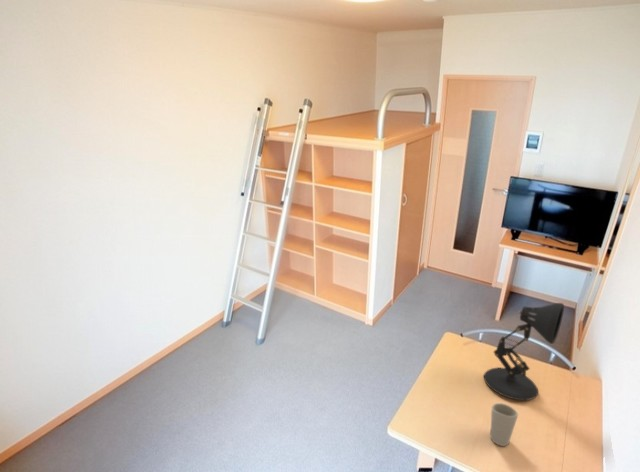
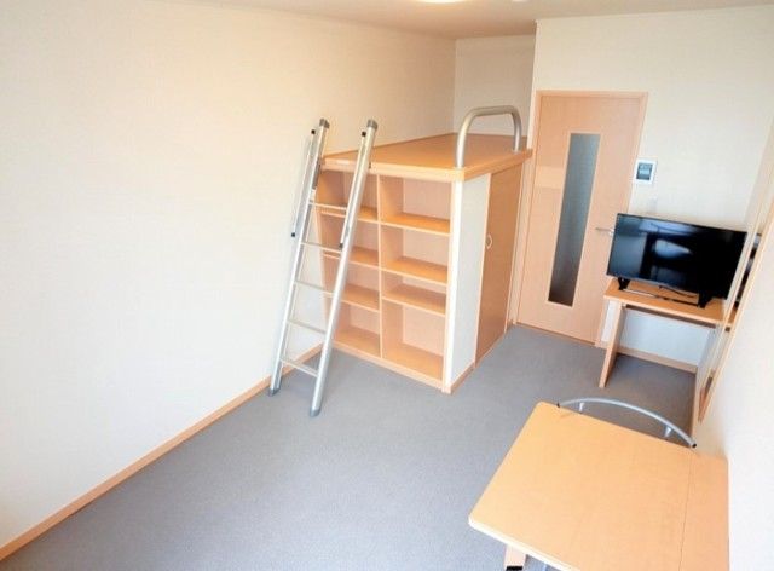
- desk lamp [483,302,565,401]
- cup [489,402,519,447]
